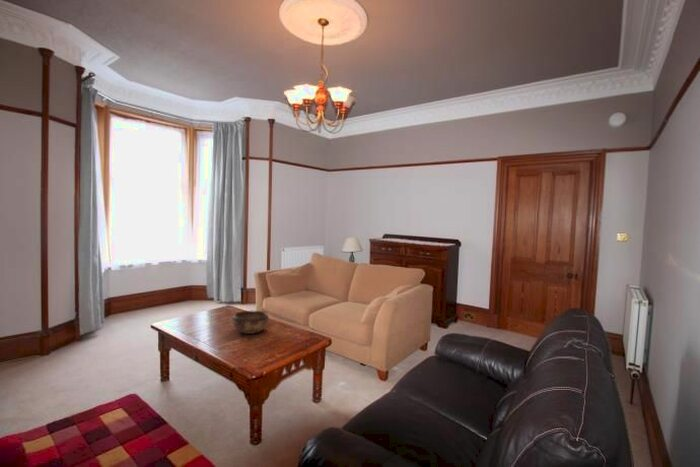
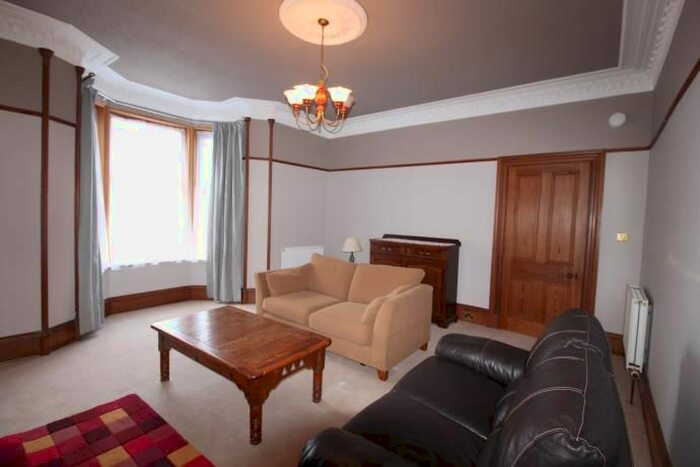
- decorative bowl [231,310,270,335]
